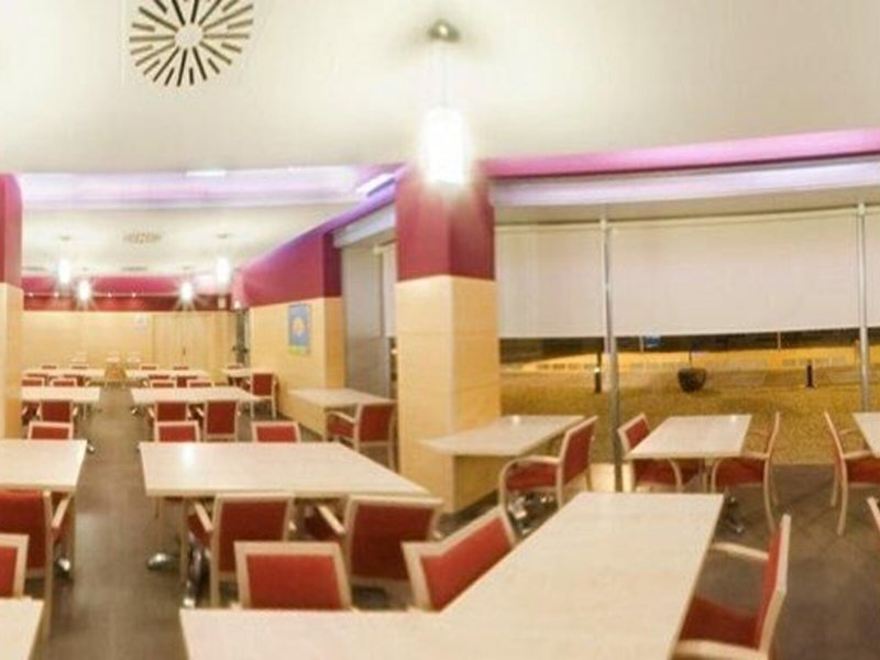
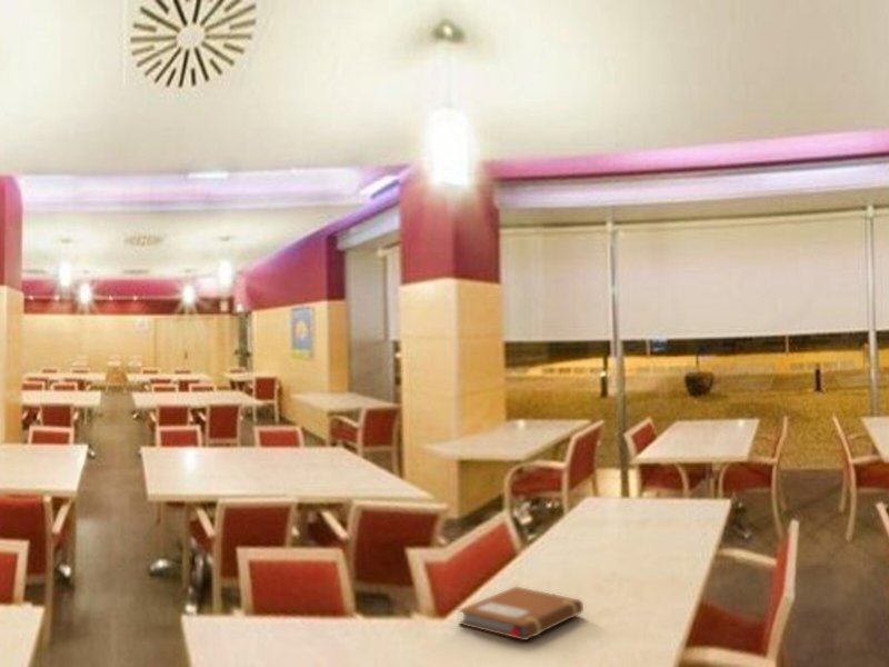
+ notebook [457,586,585,641]
